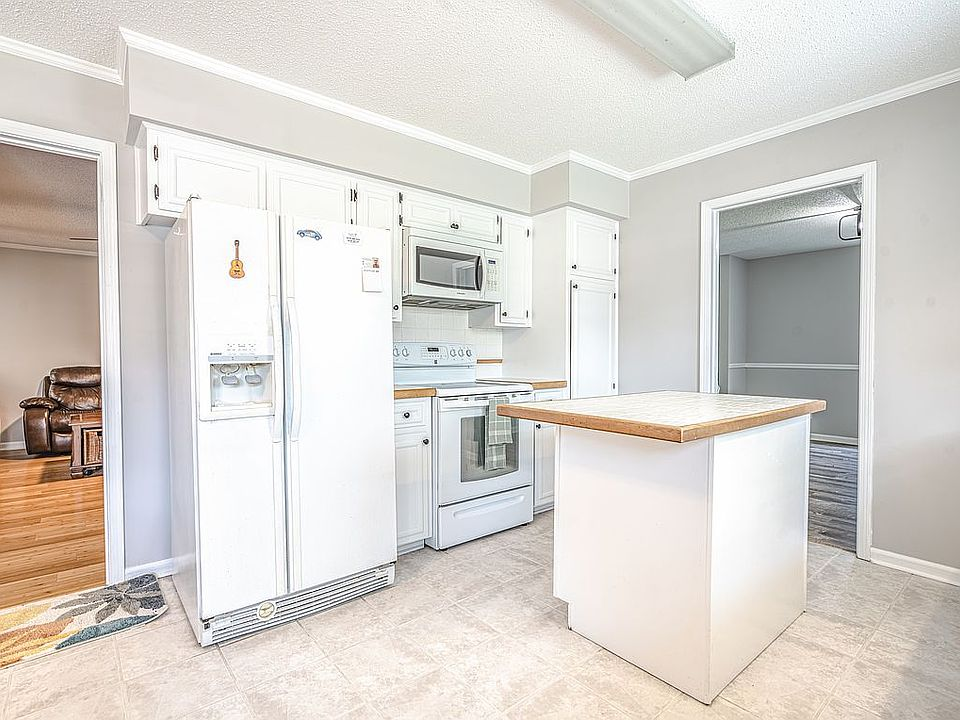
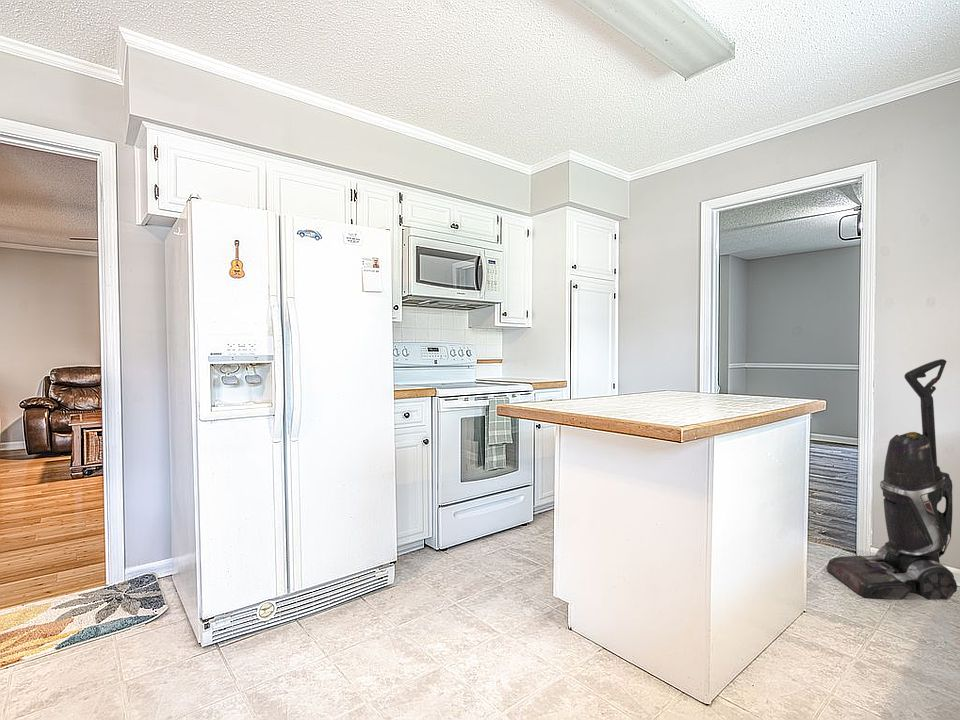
+ vacuum cleaner [826,358,958,601]
